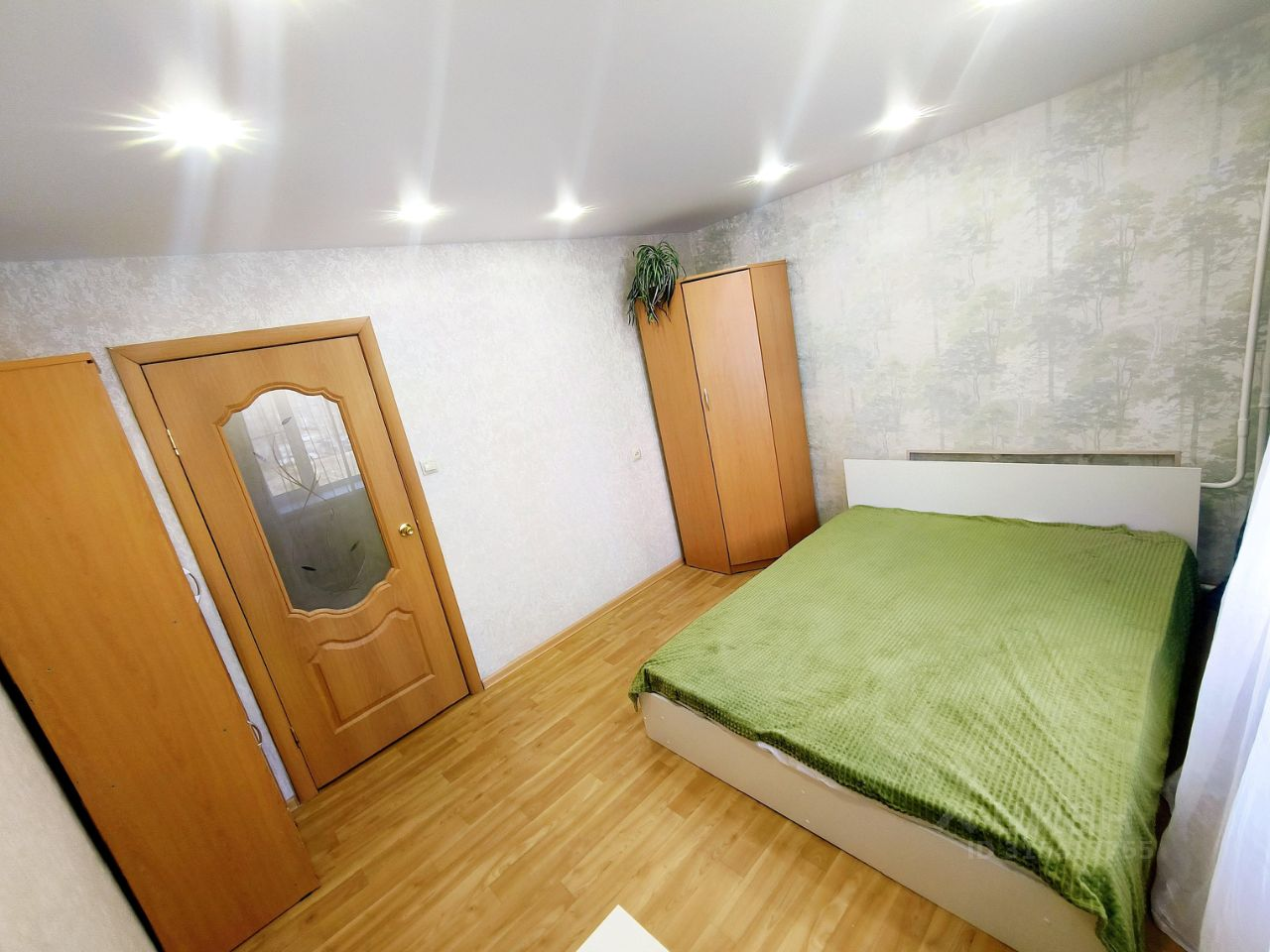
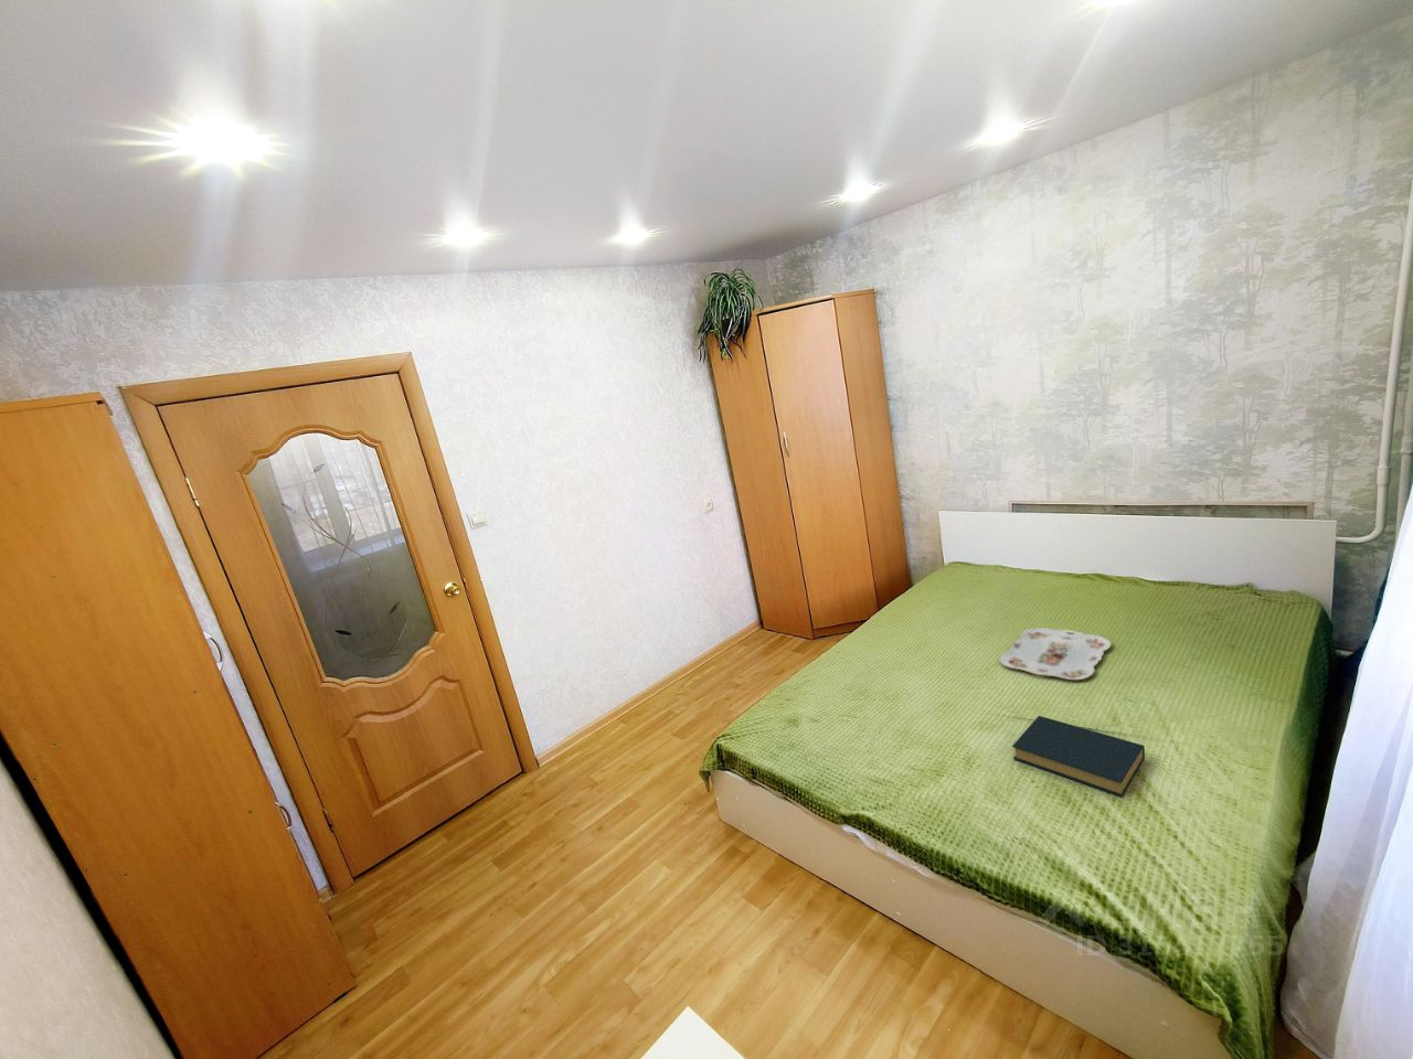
+ hardback book [1011,715,1146,798]
+ serving tray [999,626,1113,681]
